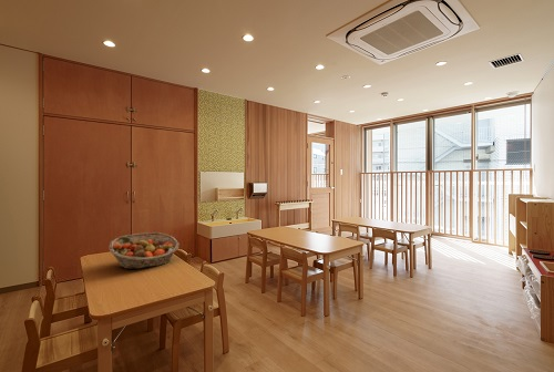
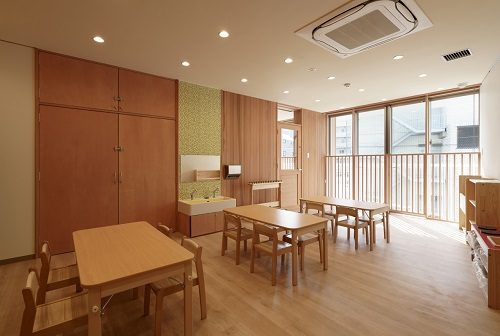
- fruit basket [107,231,181,270]
